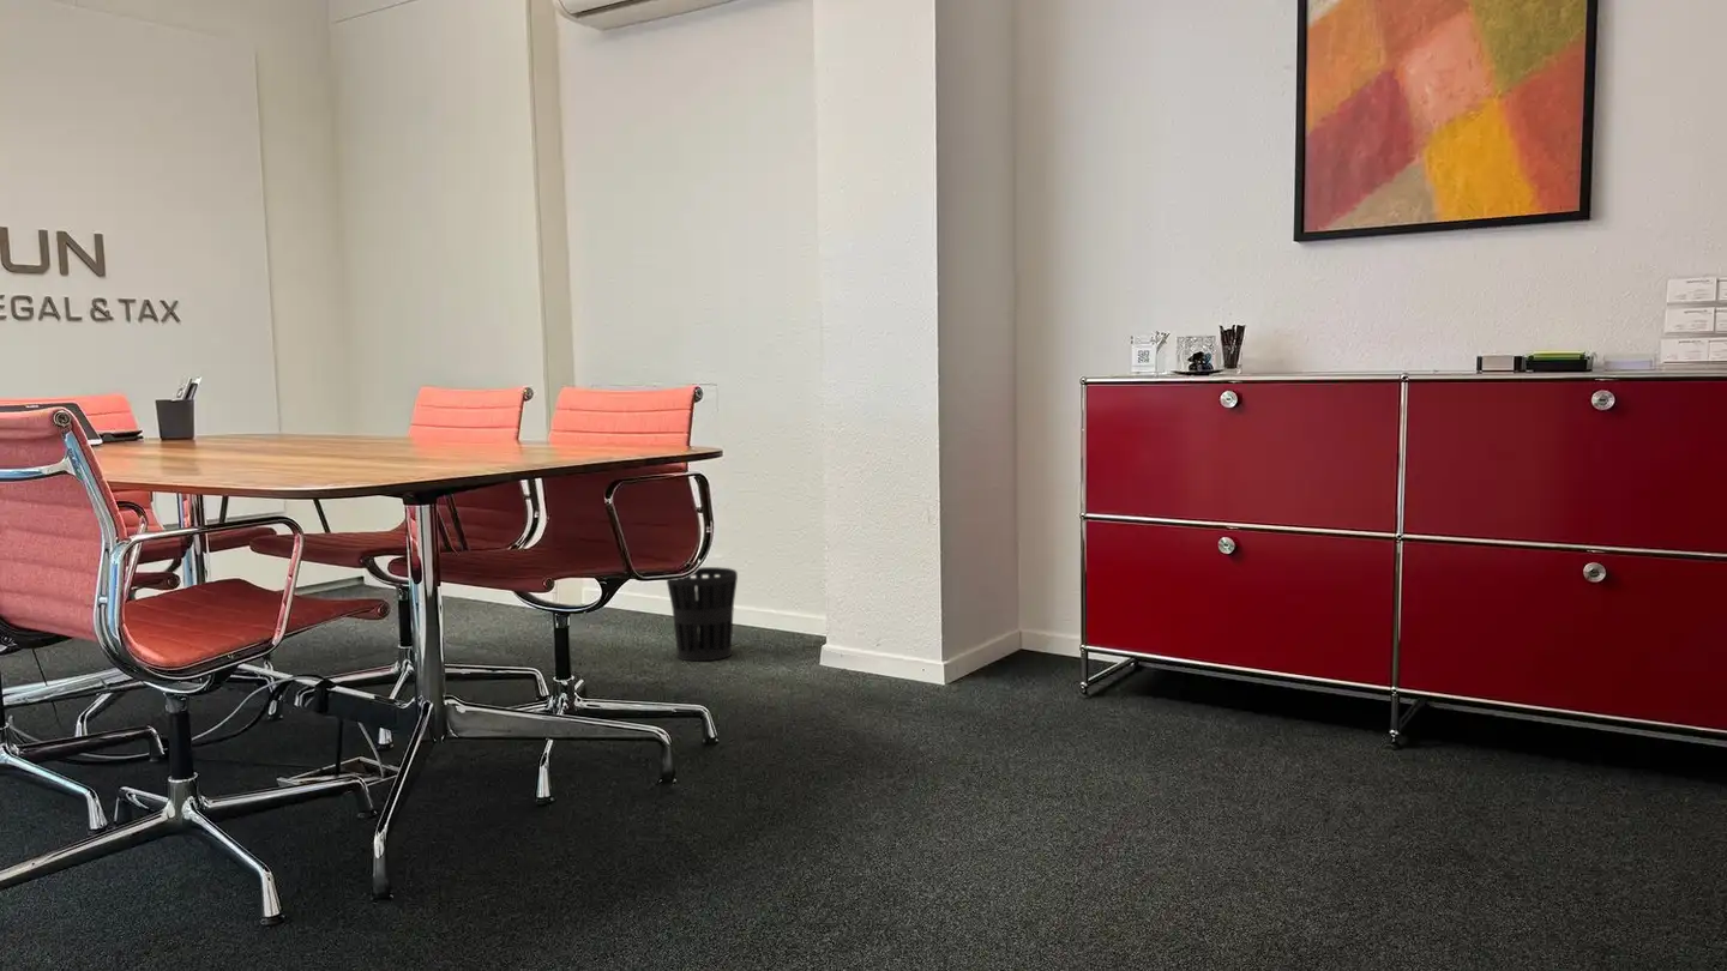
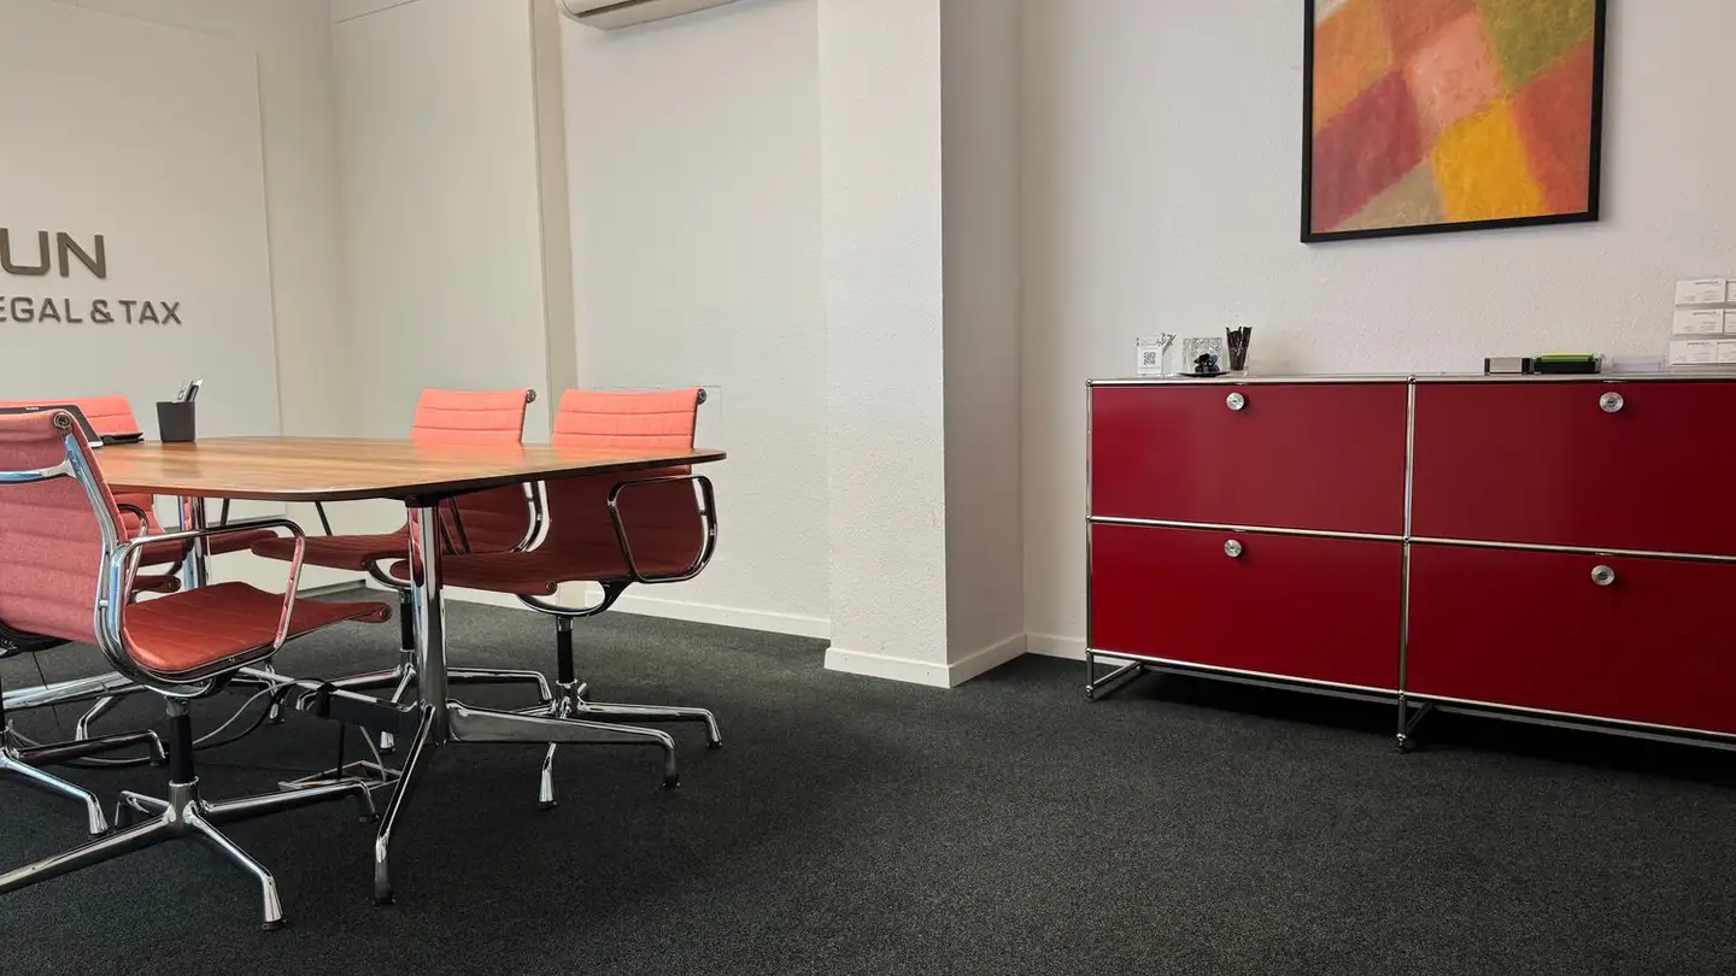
- wastebasket [666,566,739,662]
